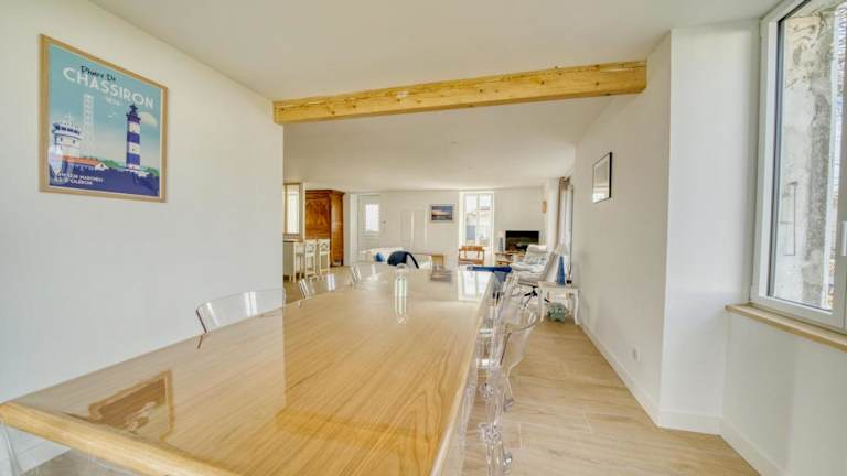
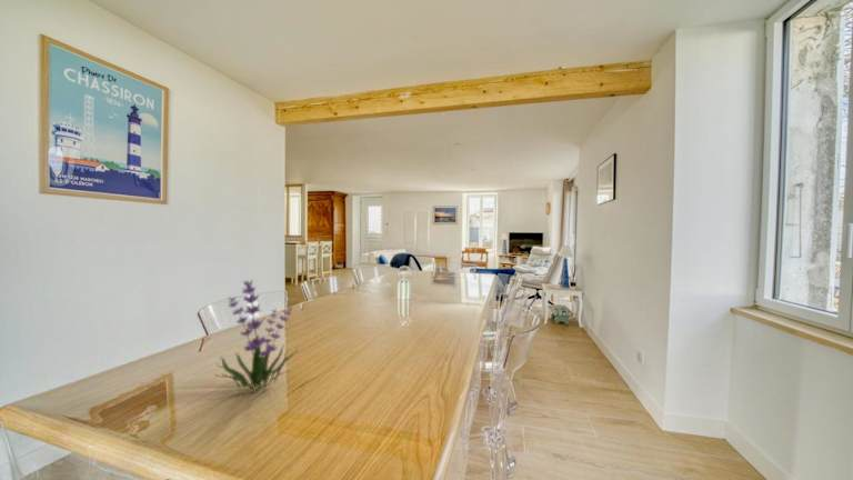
+ plant [213,279,299,392]
